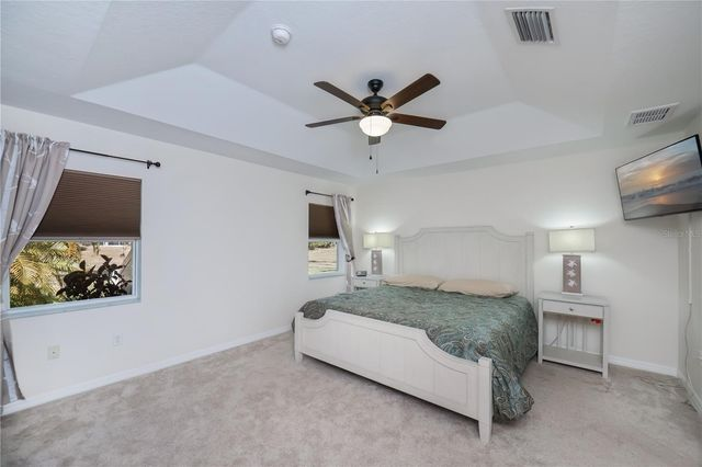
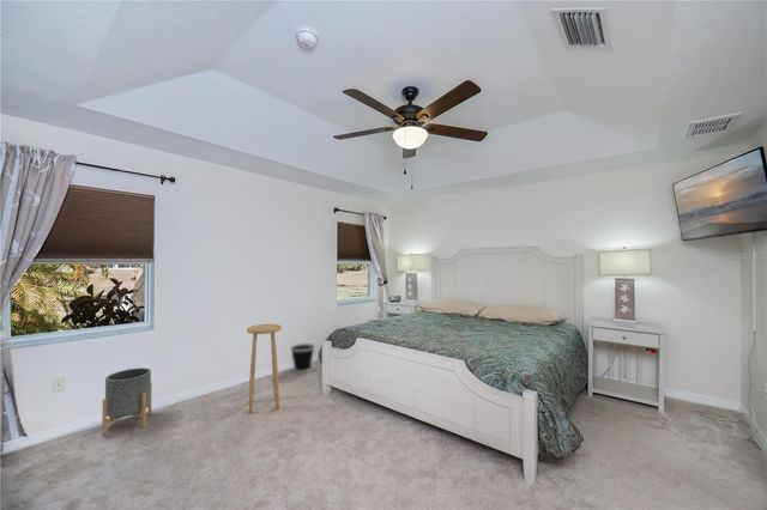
+ wastebasket [289,342,316,374]
+ stool [246,323,283,414]
+ planter [101,366,153,436]
